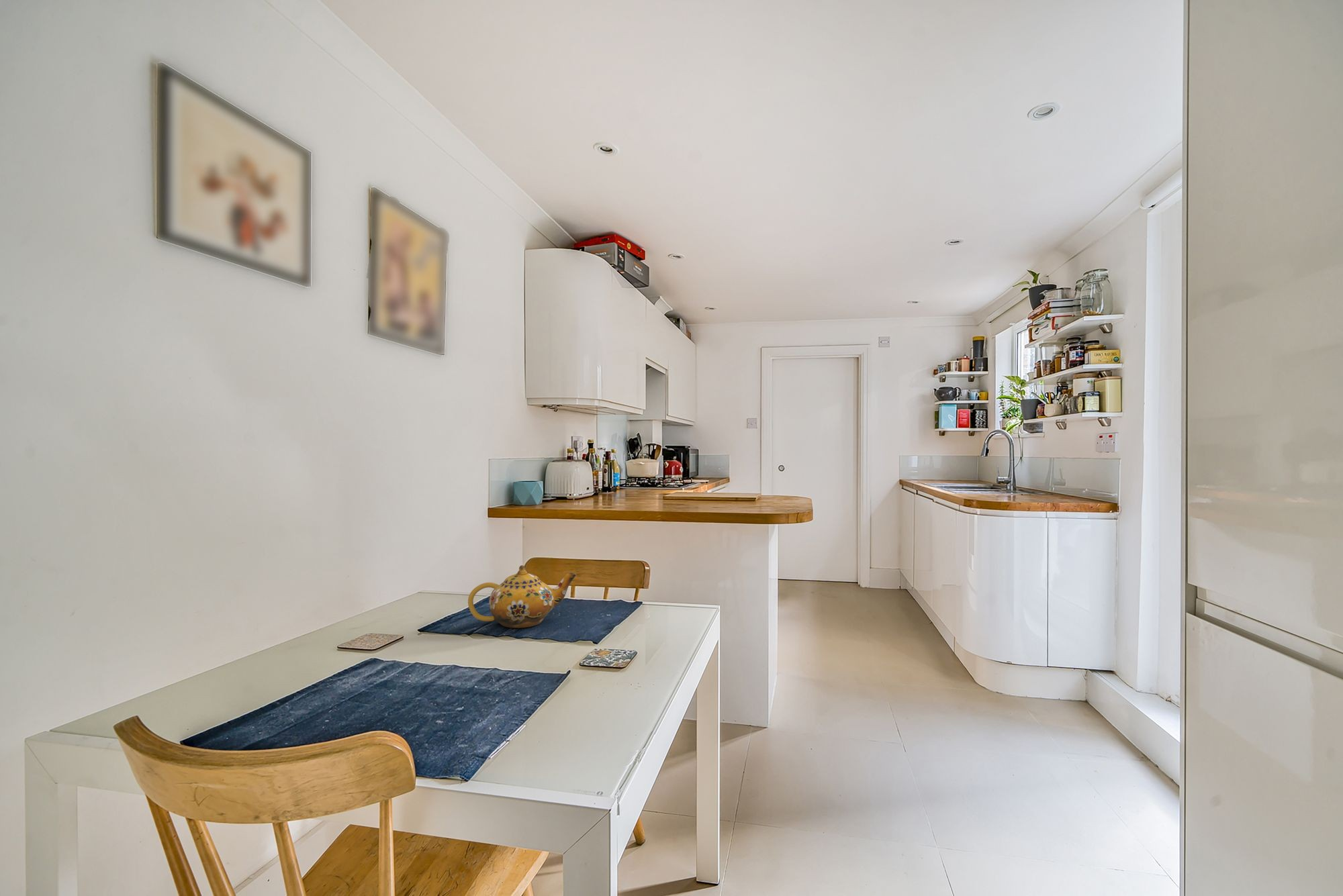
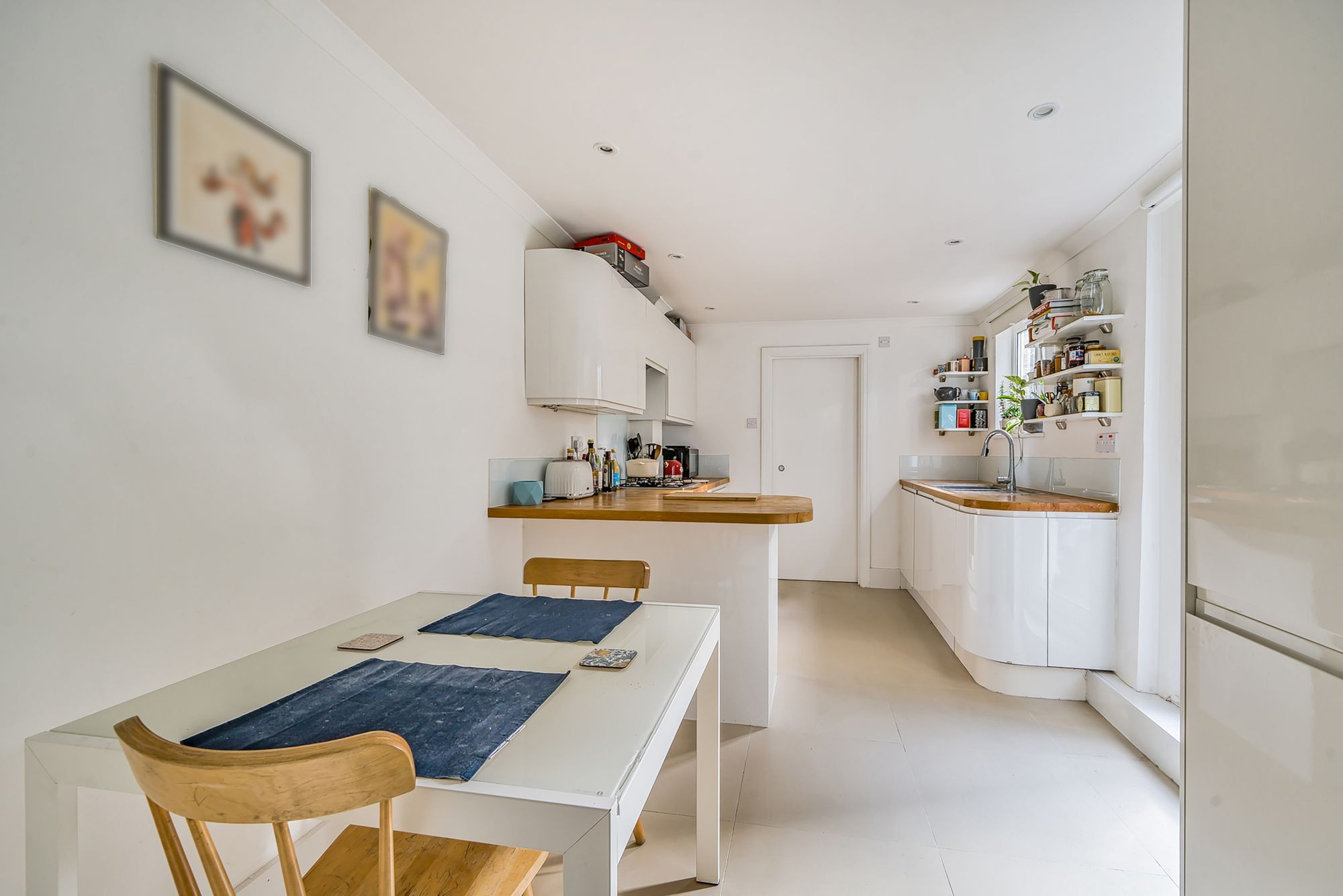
- teapot [467,564,577,629]
